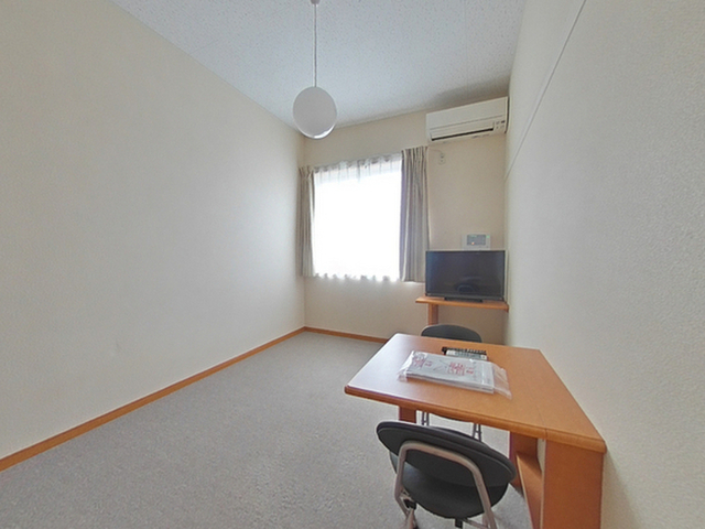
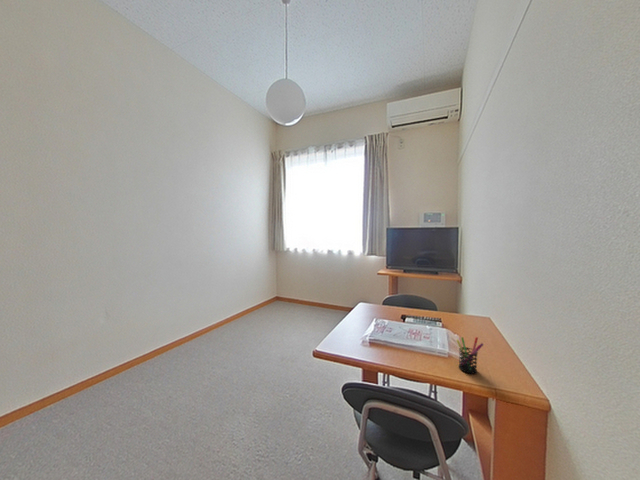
+ pen holder [455,336,484,375]
